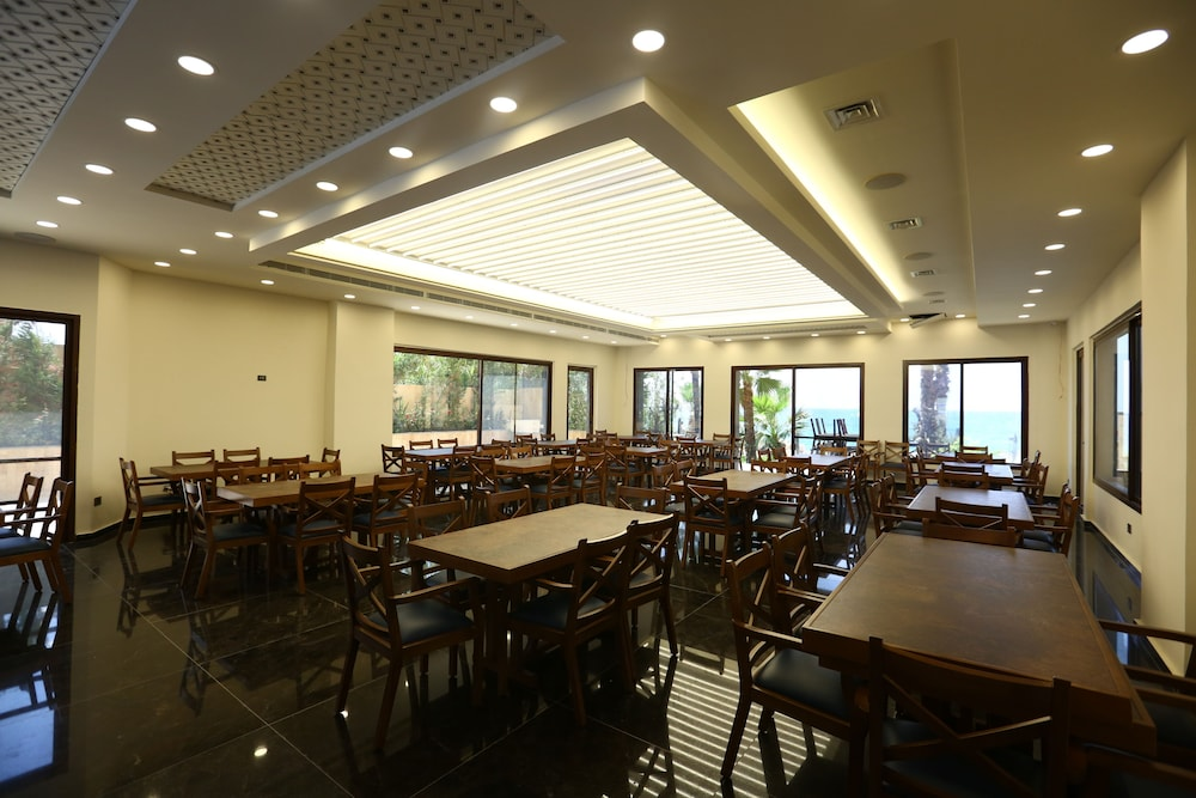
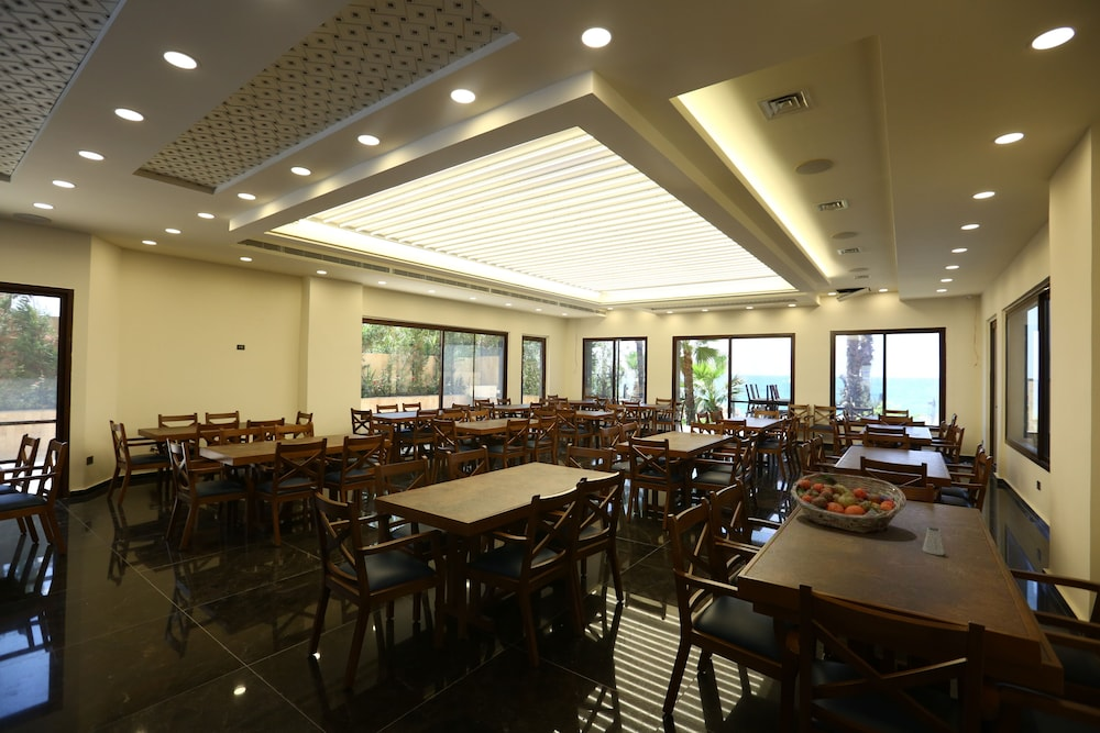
+ fruit basket [790,473,908,534]
+ saltshaker [922,525,945,556]
